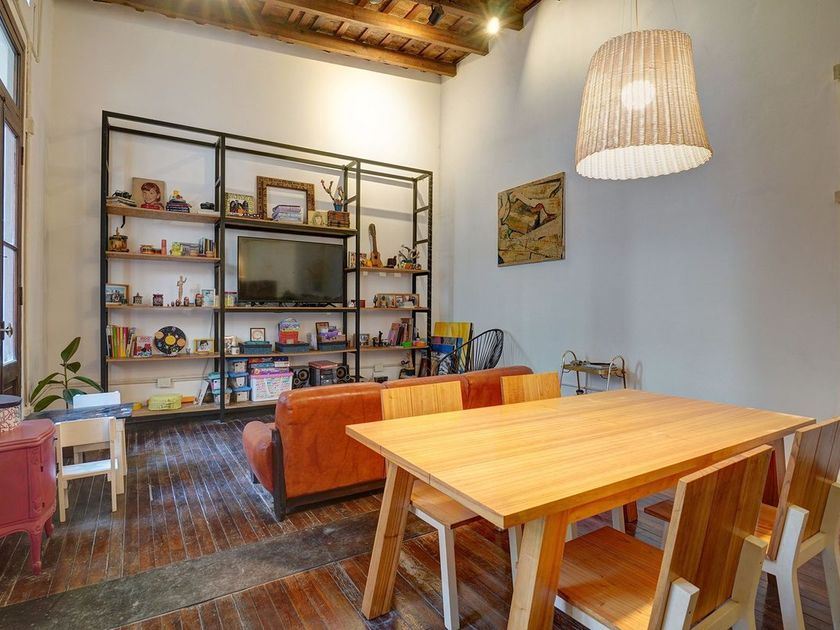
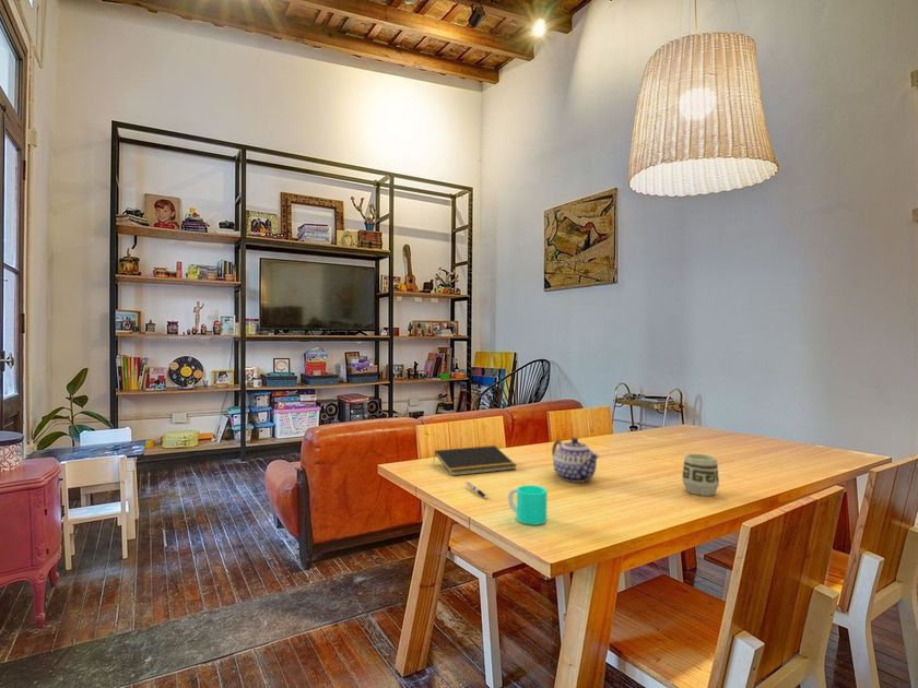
+ cup [507,484,549,526]
+ teapot [551,437,601,484]
+ pen [464,481,490,500]
+ notepad [432,444,518,477]
+ cup [681,452,720,497]
